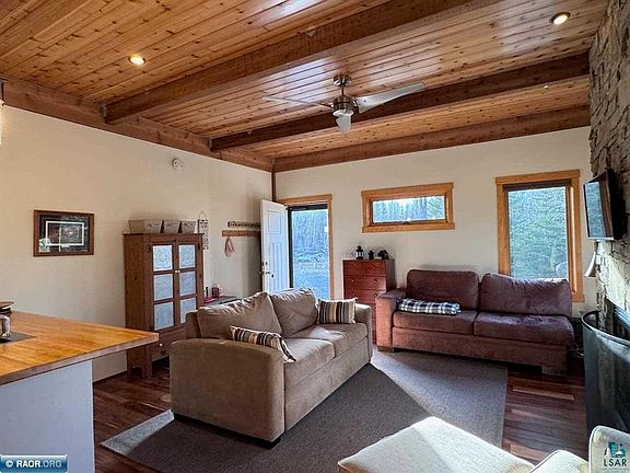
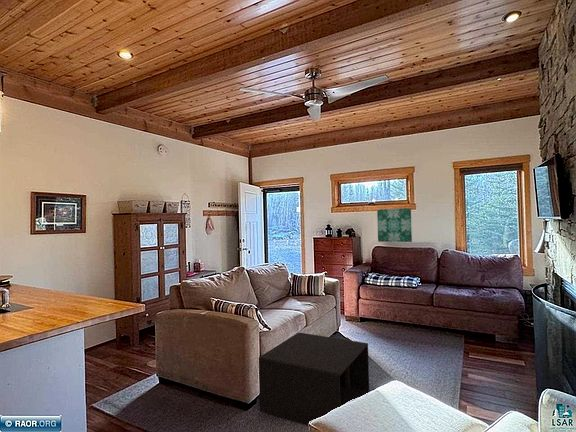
+ nightstand [258,332,370,426]
+ wall art [376,207,413,243]
